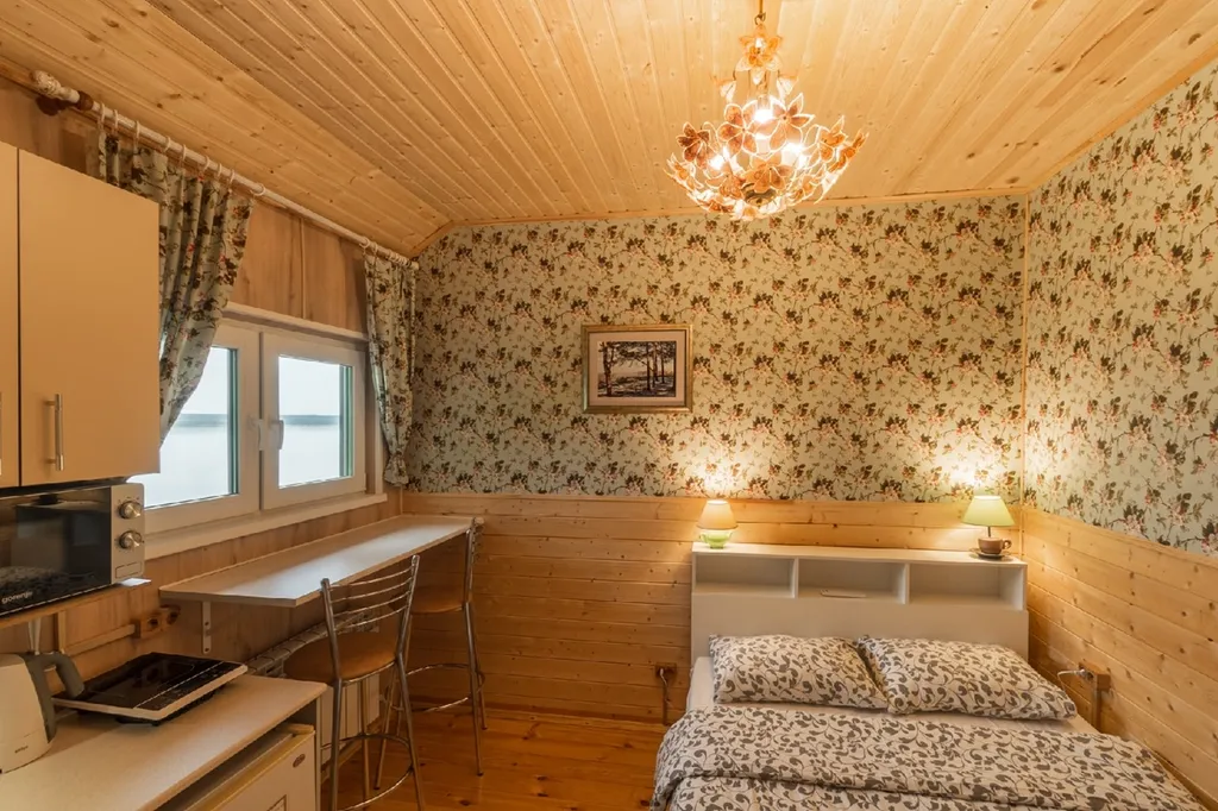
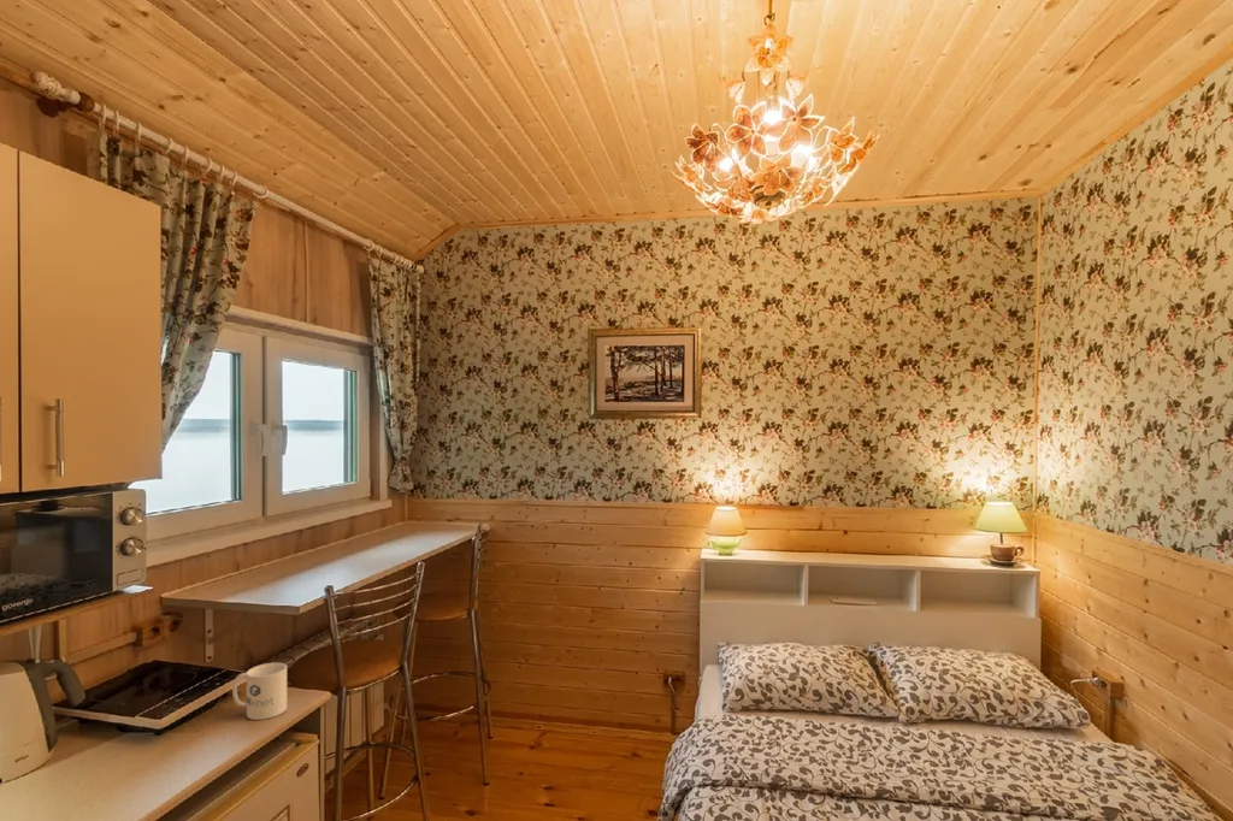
+ mug [231,662,288,721]
